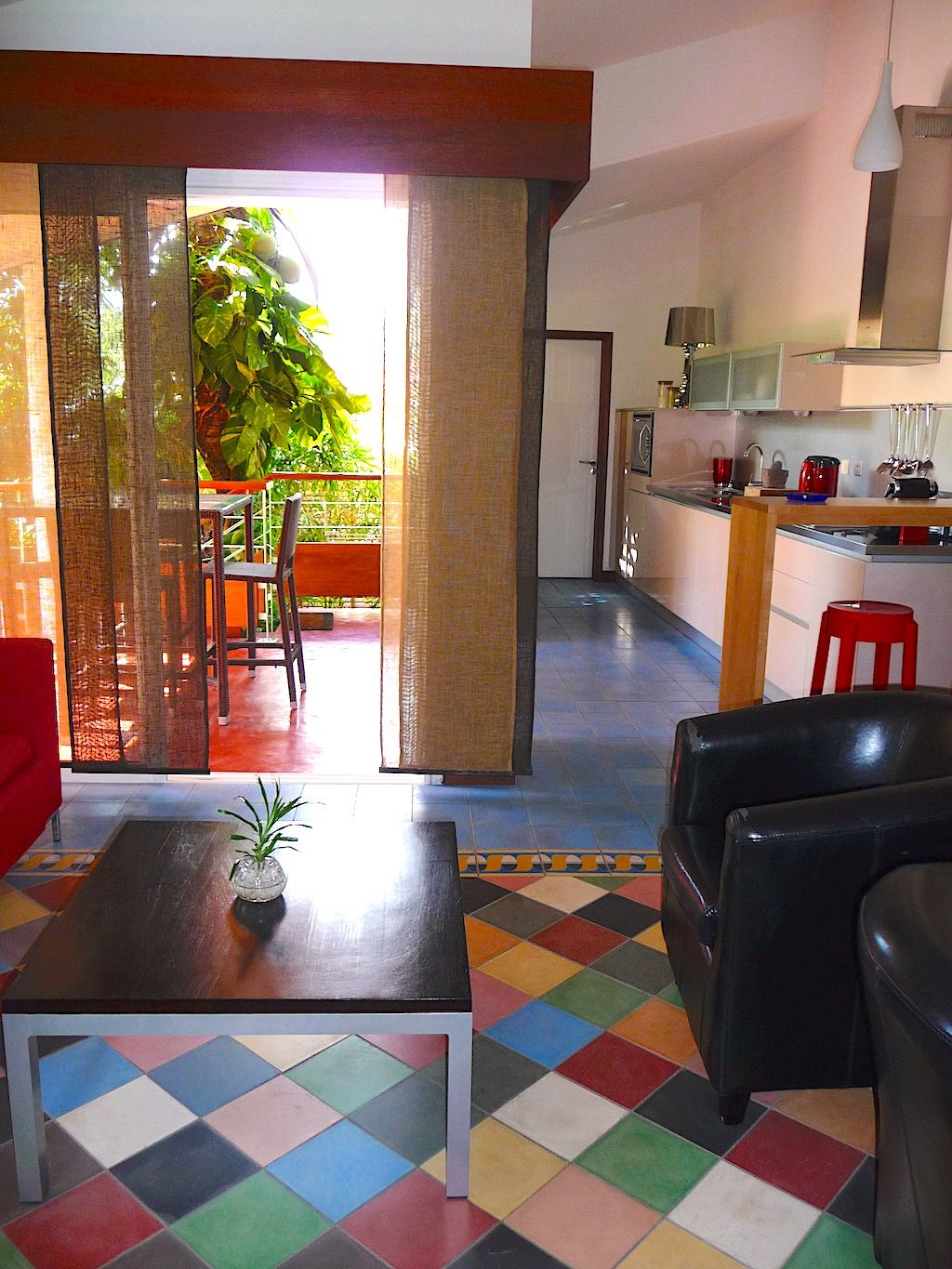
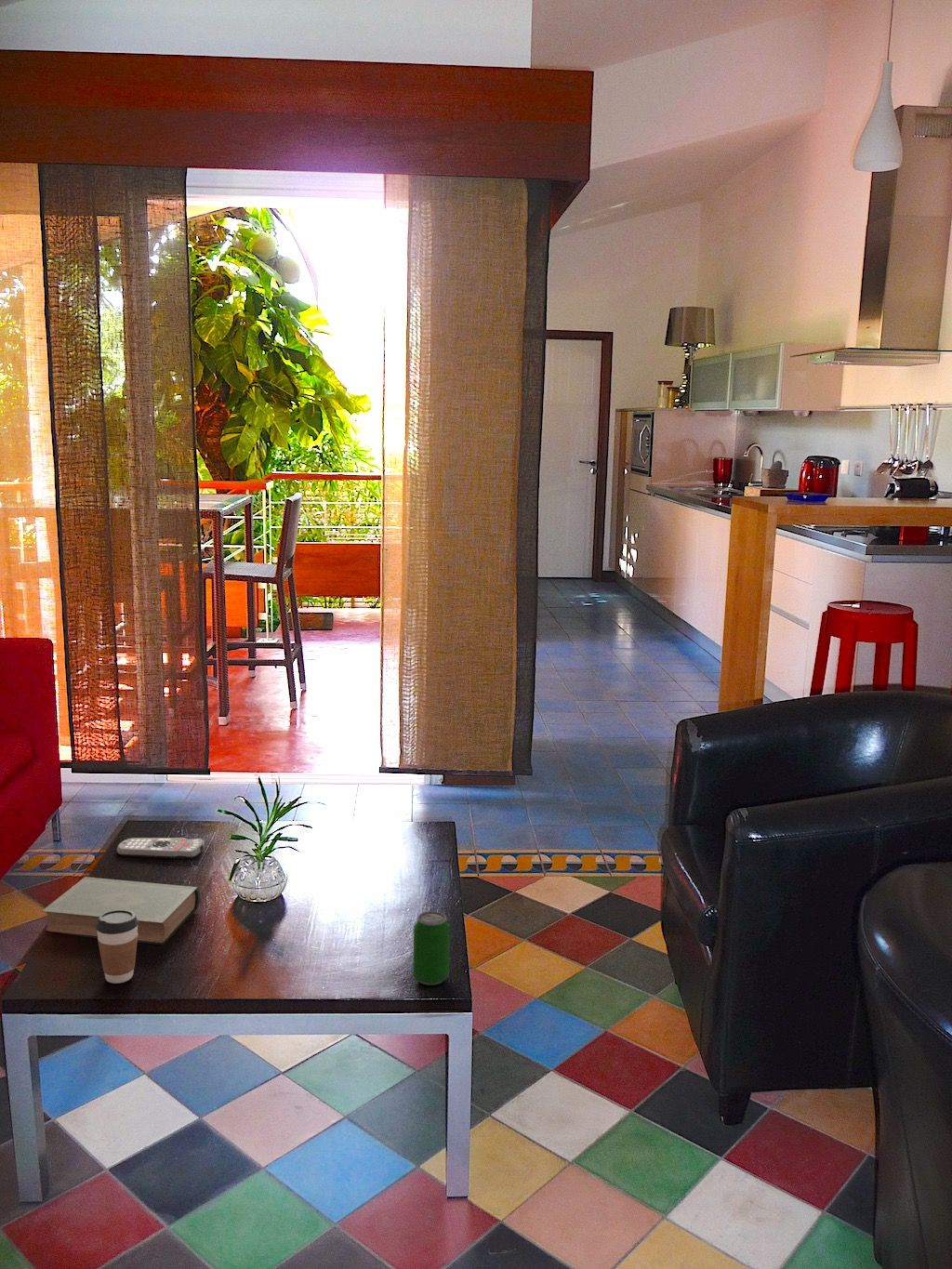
+ beverage can [412,910,451,986]
+ coffee cup [96,910,139,985]
+ remote control [116,837,205,860]
+ book [41,876,201,945]
